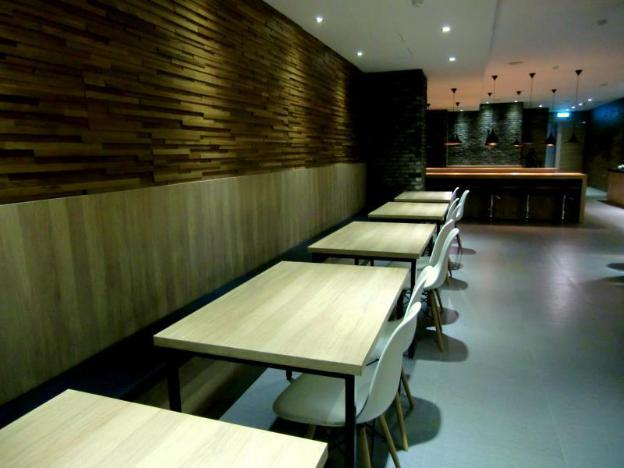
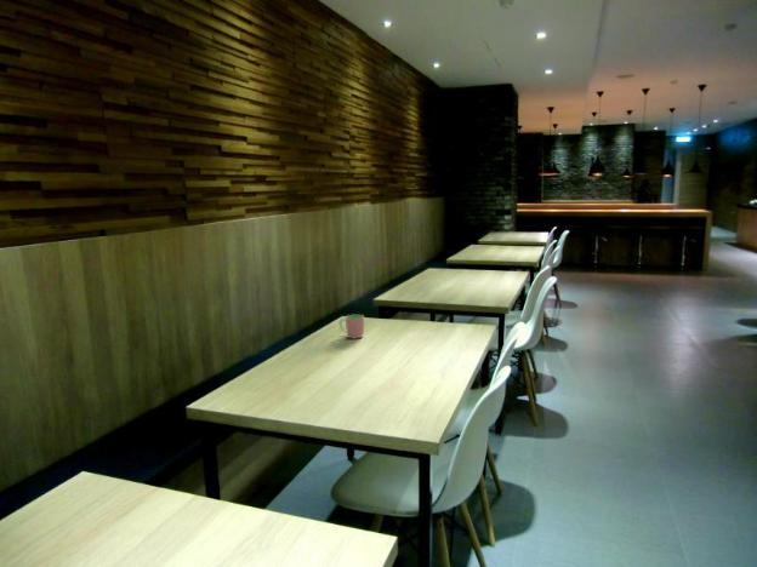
+ cup [338,314,365,339]
